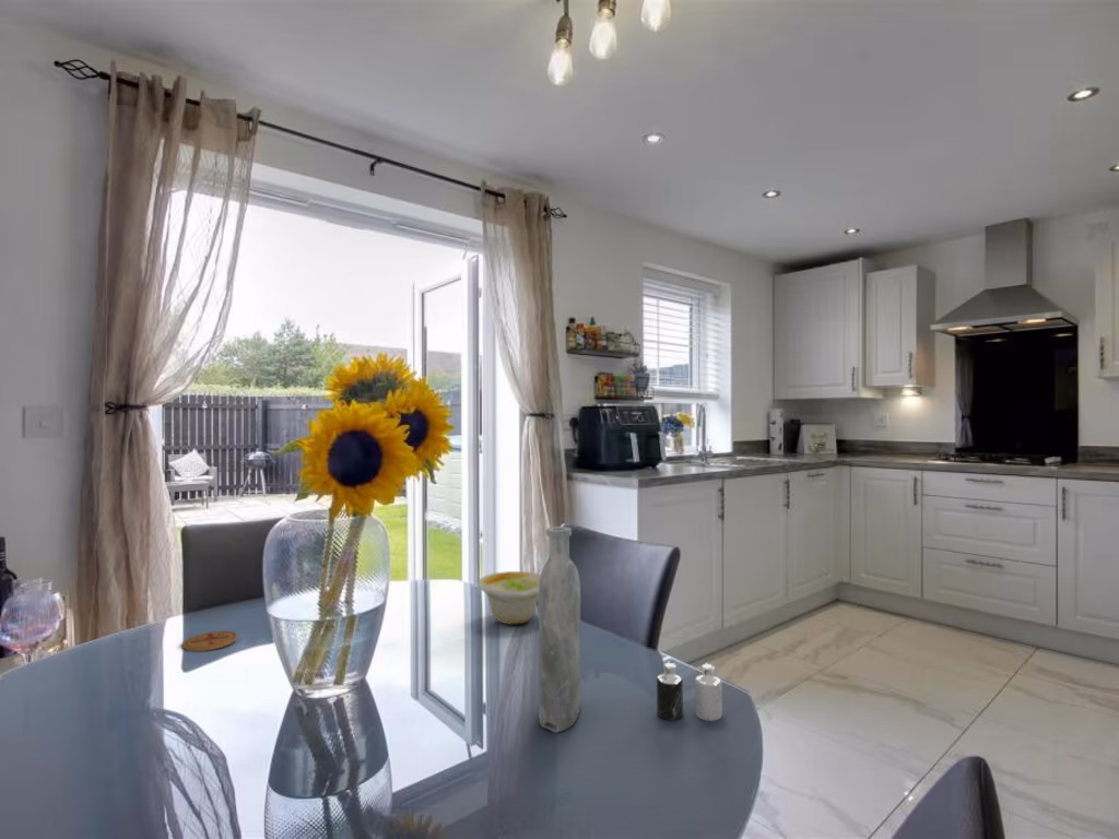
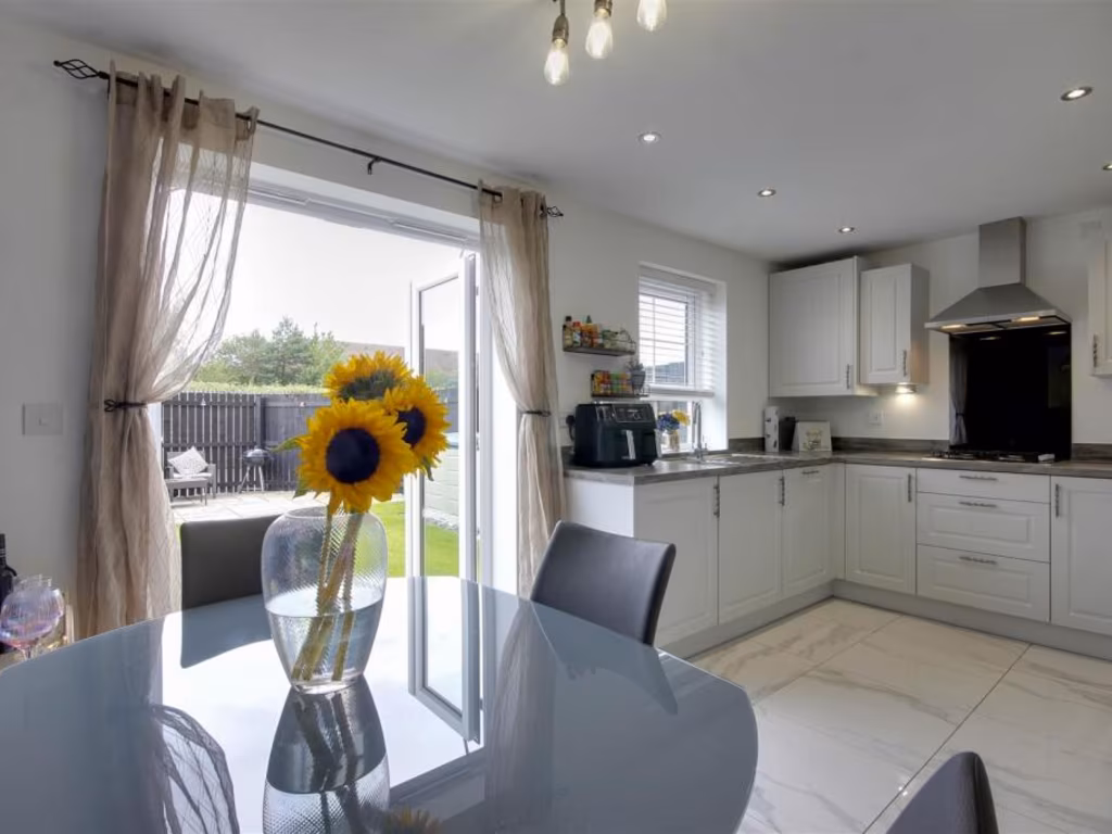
- coaster [181,629,238,652]
- candle [656,660,723,722]
- bottle [537,525,582,734]
- bowl [476,570,541,625]
